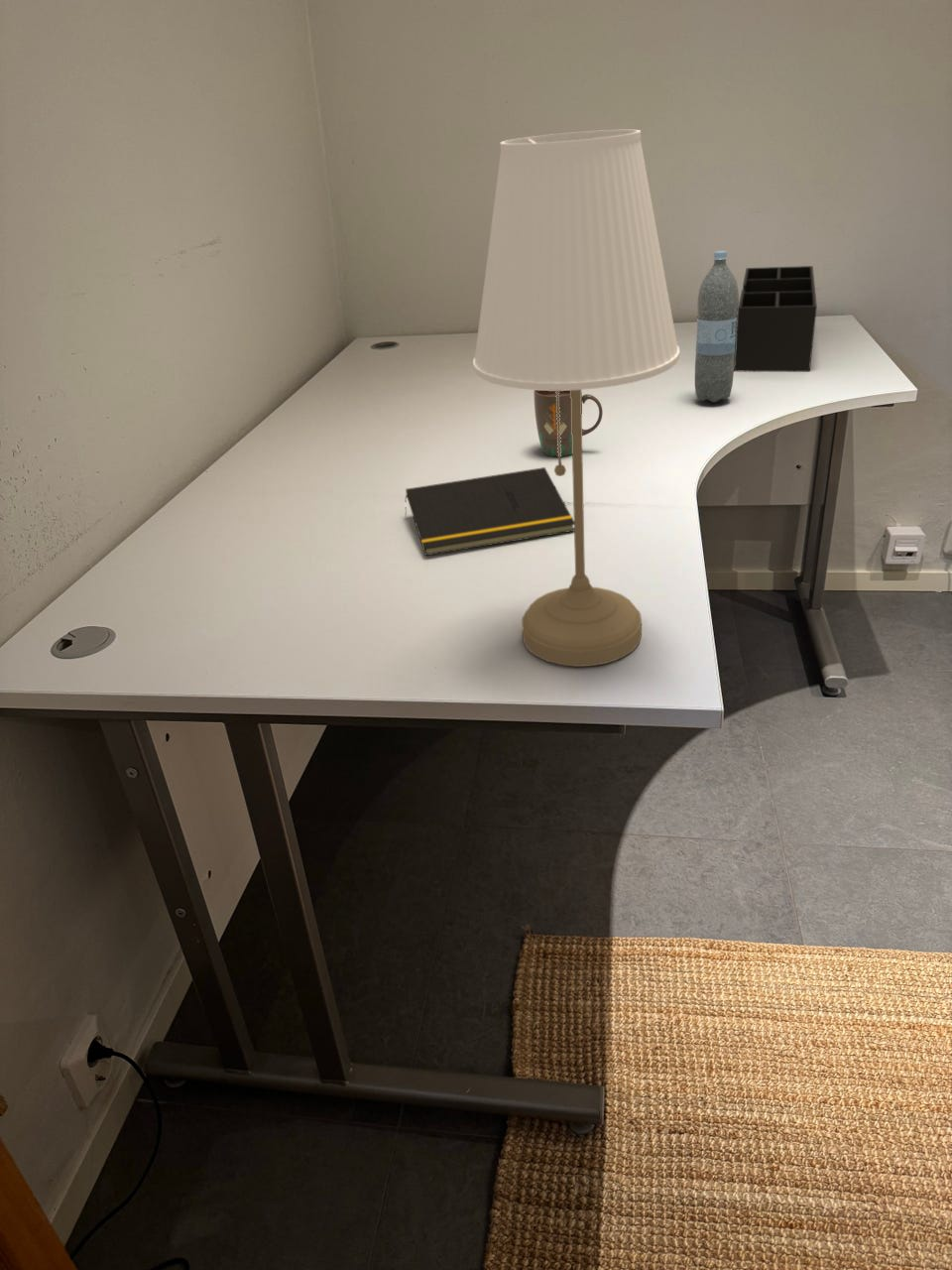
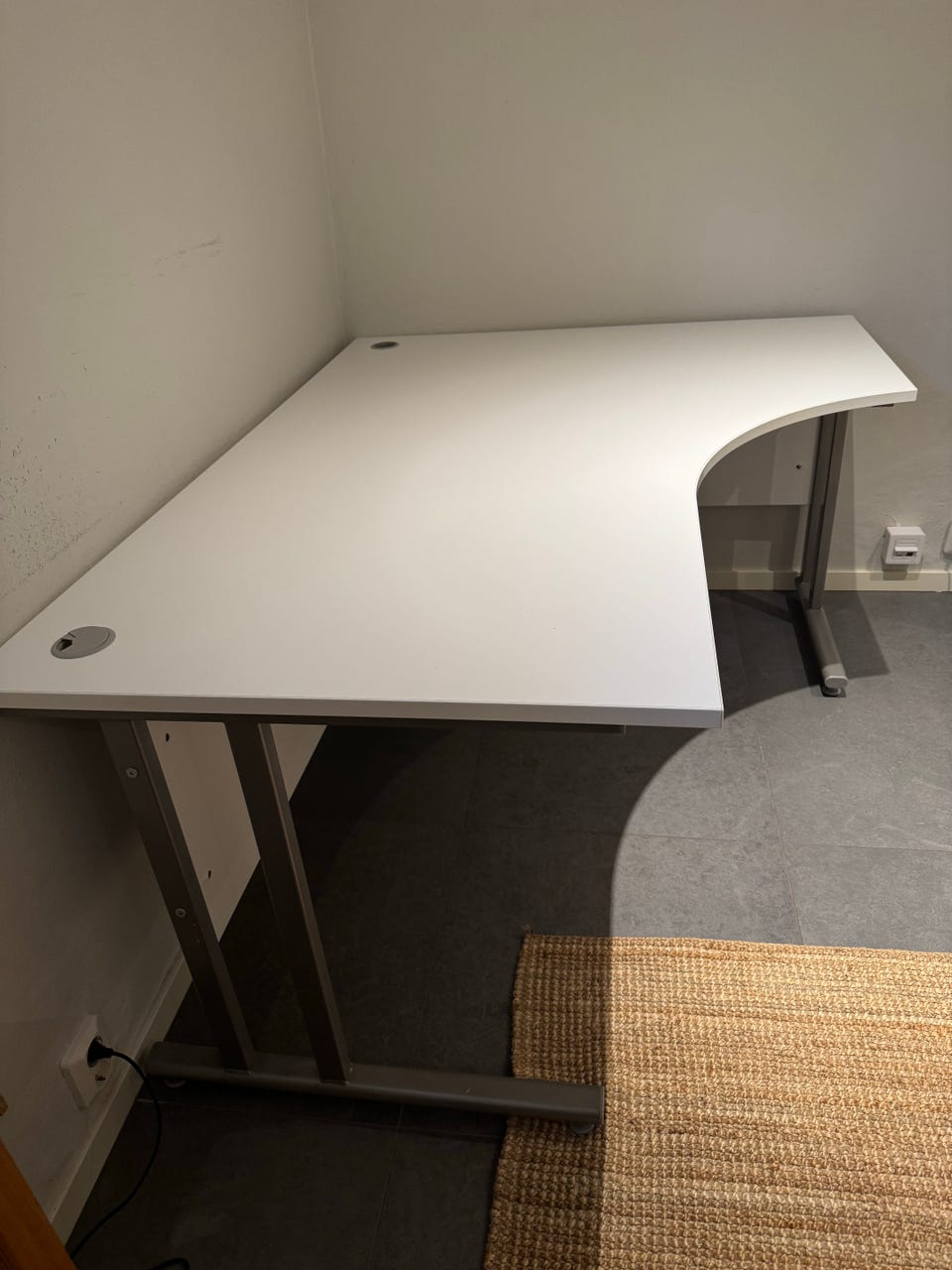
- mug [533,390,604,458]
- water bottle [694,249,740,404]
- notepad [404,466,574,557]
- desk lamp [472,129,680,668]
- desk organizer [734,265,818,373]
